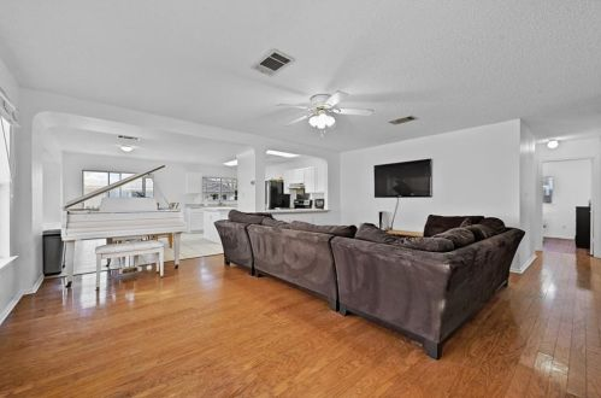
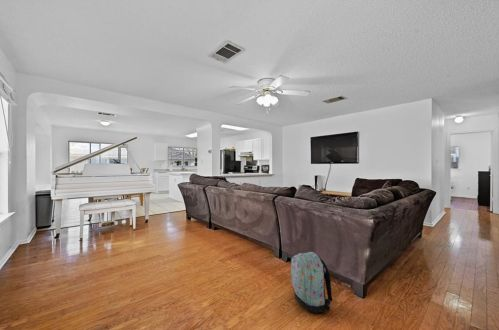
+ backpack [290,251,333,314]
